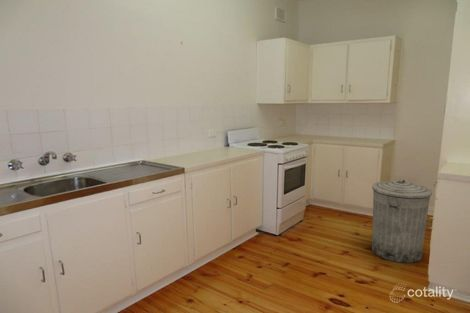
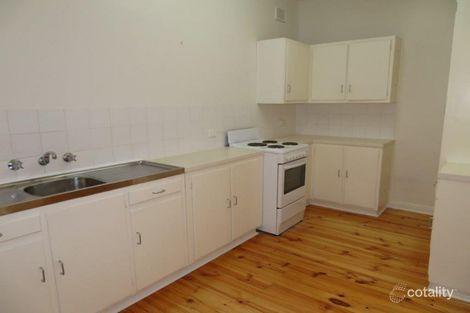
- trash can [371,178,433,264]
